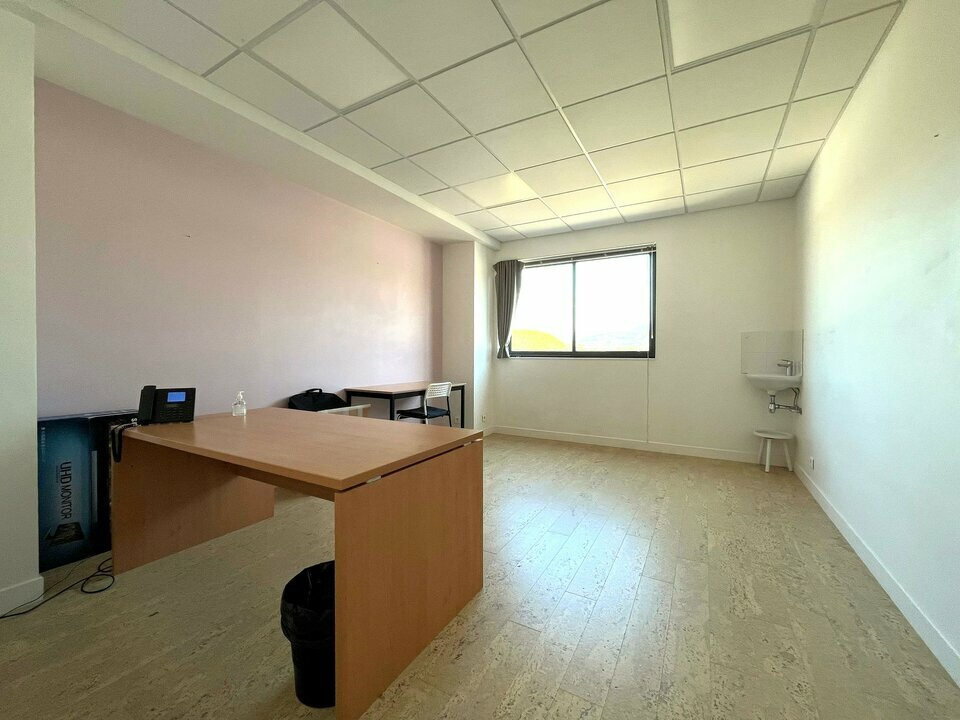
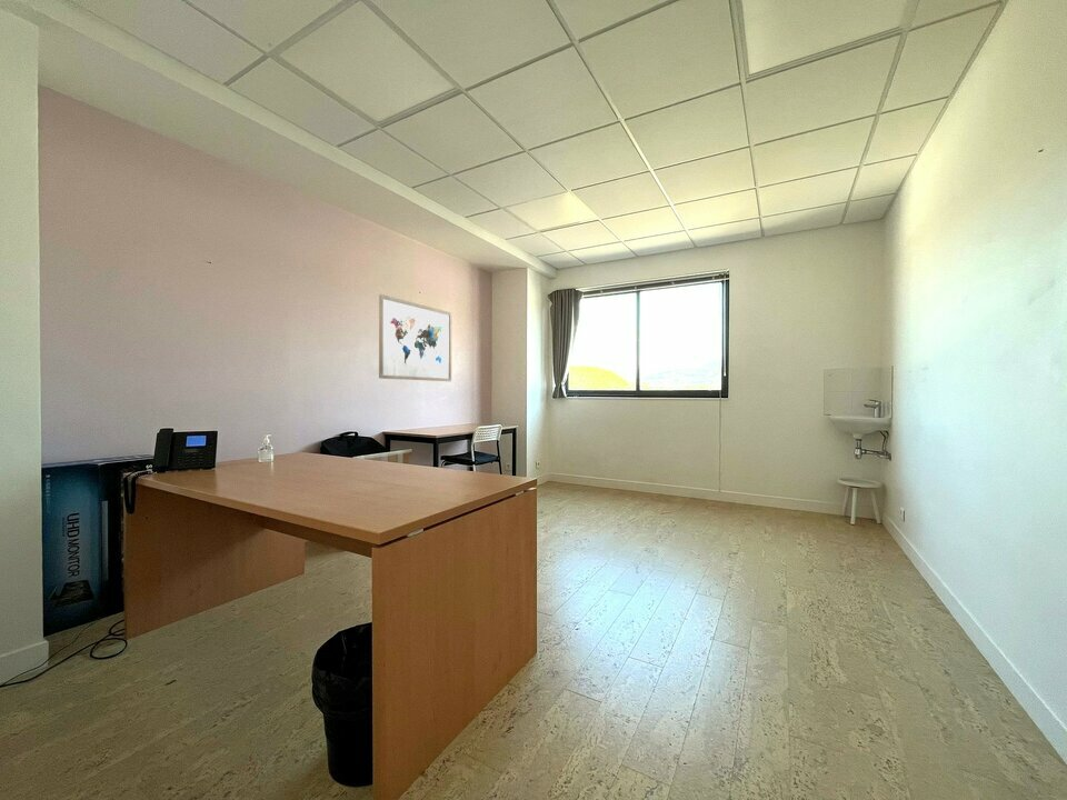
+ wall art [378,293,452,382]
